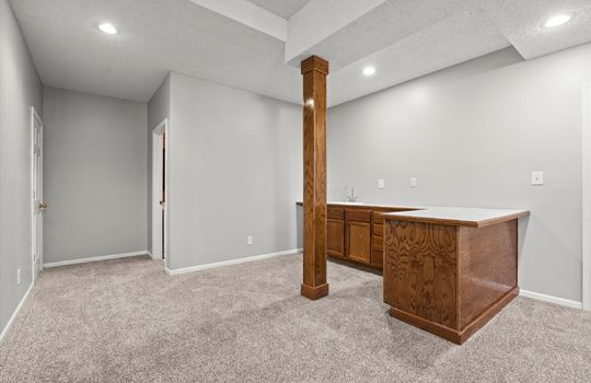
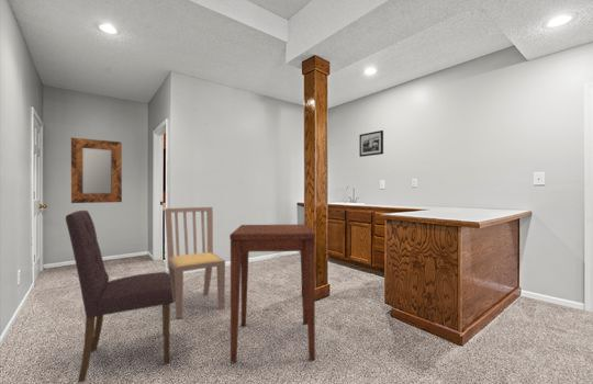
+ side table [228,224,316,363]
+ dining chair [164,206,226,320]
+ home mirror [70,137,123,204]
+ picture frame [358,129,384,158]
+ dining chair [65,210,174,384]
